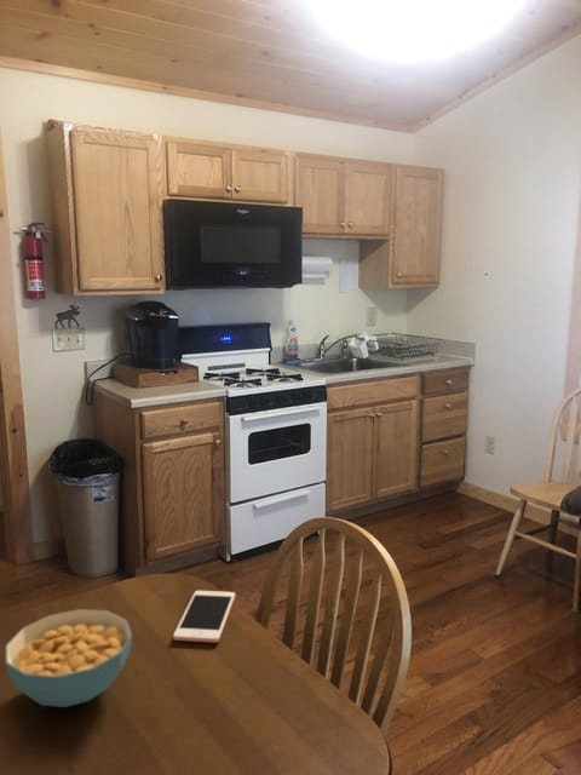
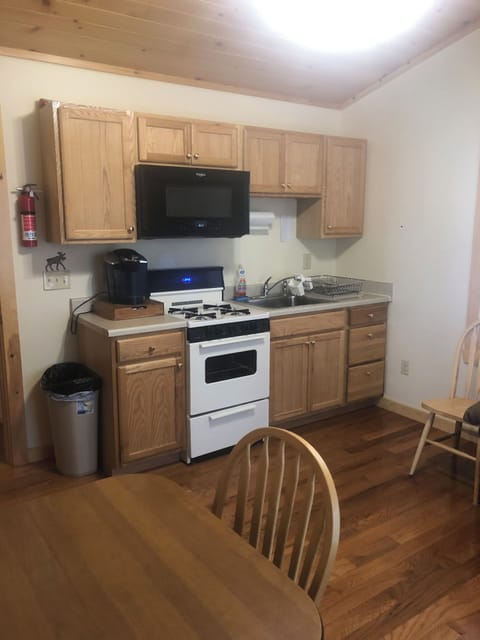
- cell phone [172,590,236,643]
- cereal bowl [5,608,133,708]
